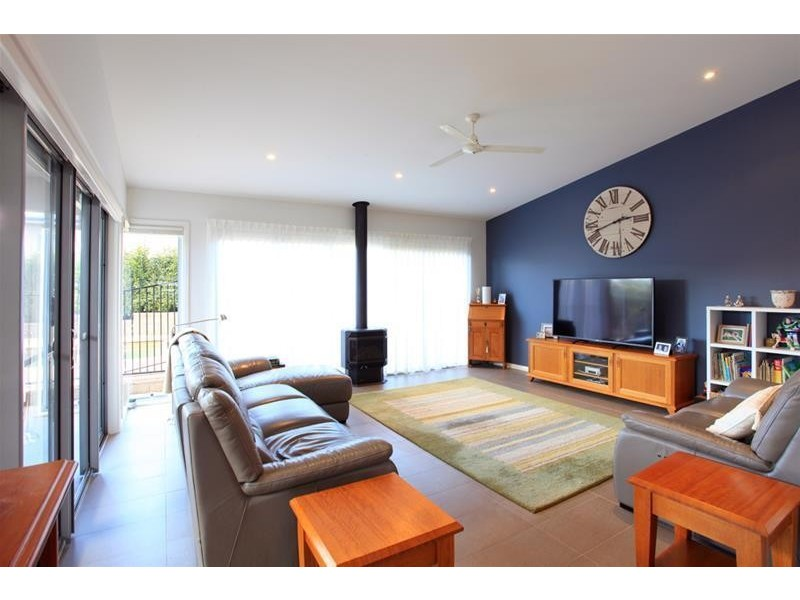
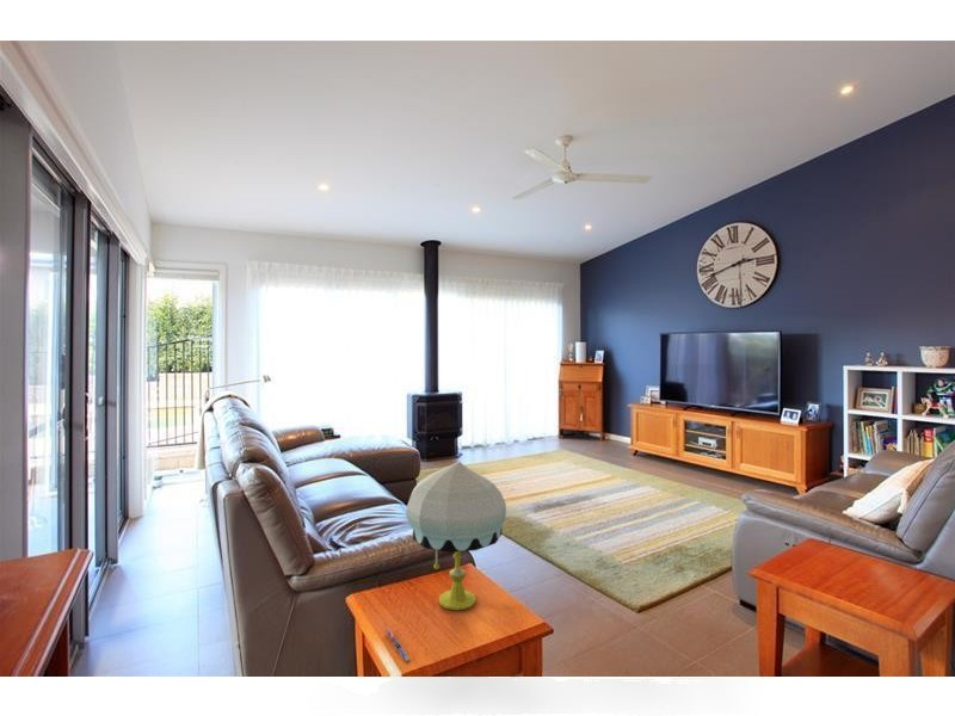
+ pen [384,626,411,663]
+ table lamp [405,461,507,611]
